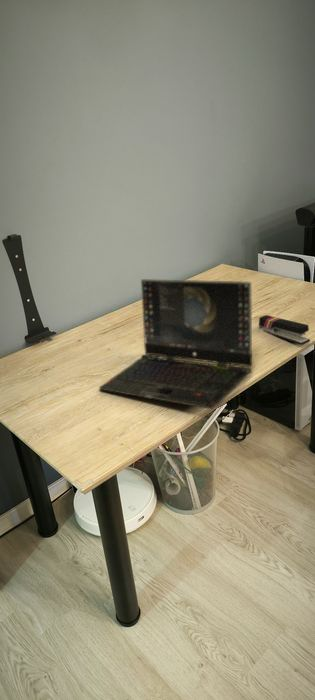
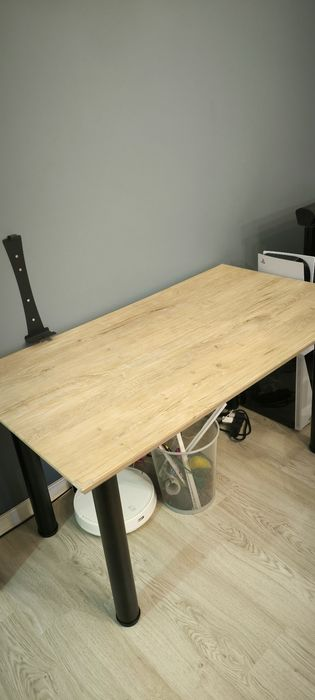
- laptop computer [98,278,253,410]
- stapler [258,314,311,346]
